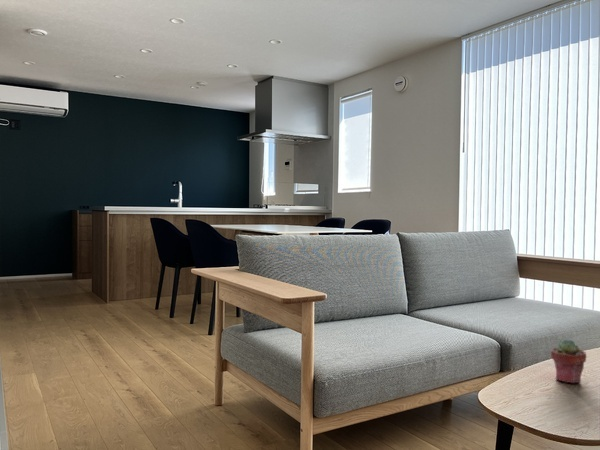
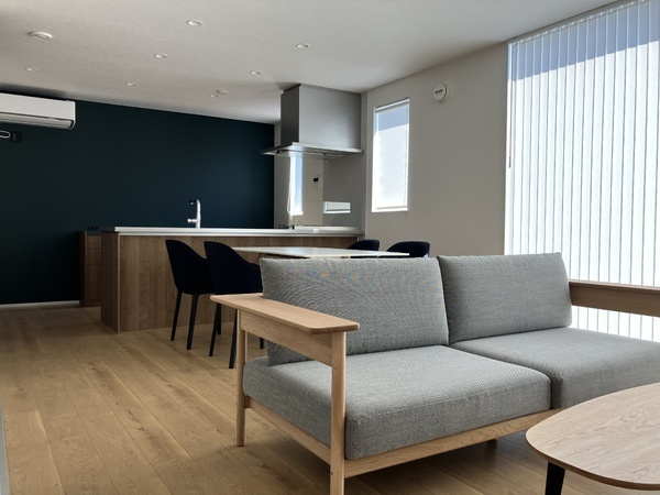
- potted succulent [550,338,588,384]
